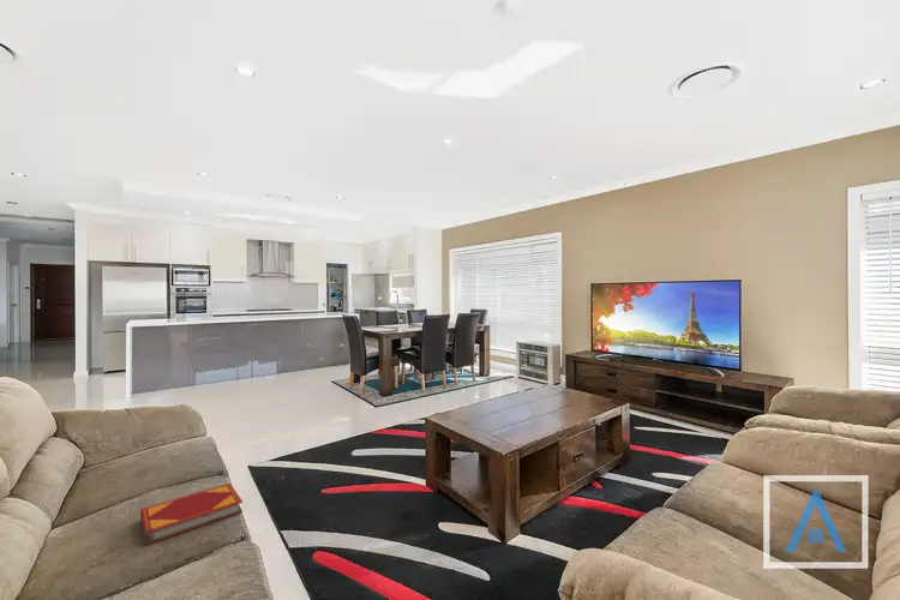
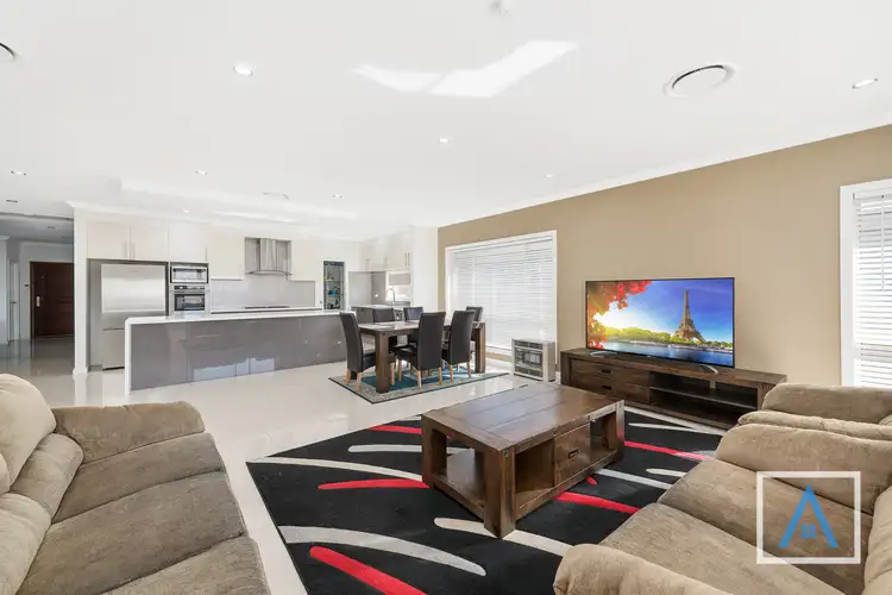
- hardback book [139,482,244,546]
